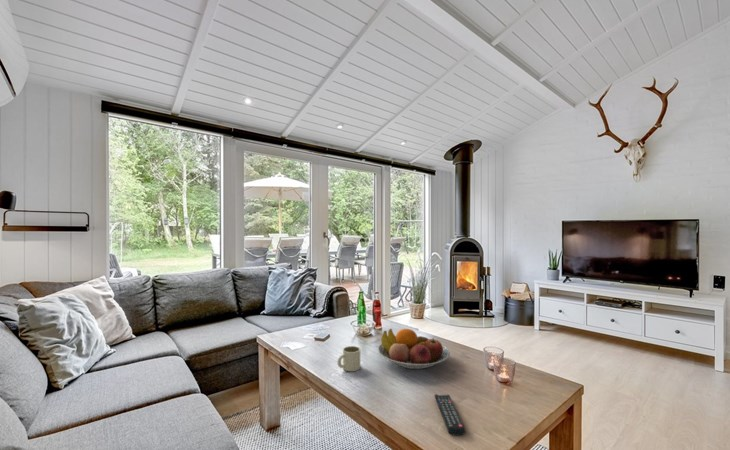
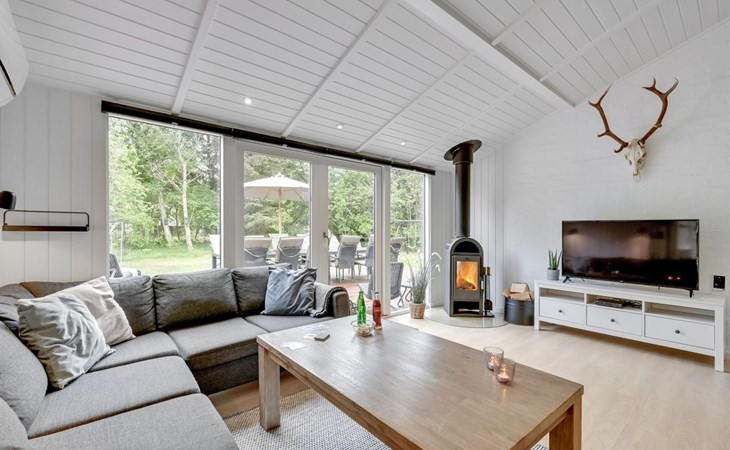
- remote control [433,394,467,437]
- mug [336,345,361,372]
- fruit bowl [377,328,451,370]
